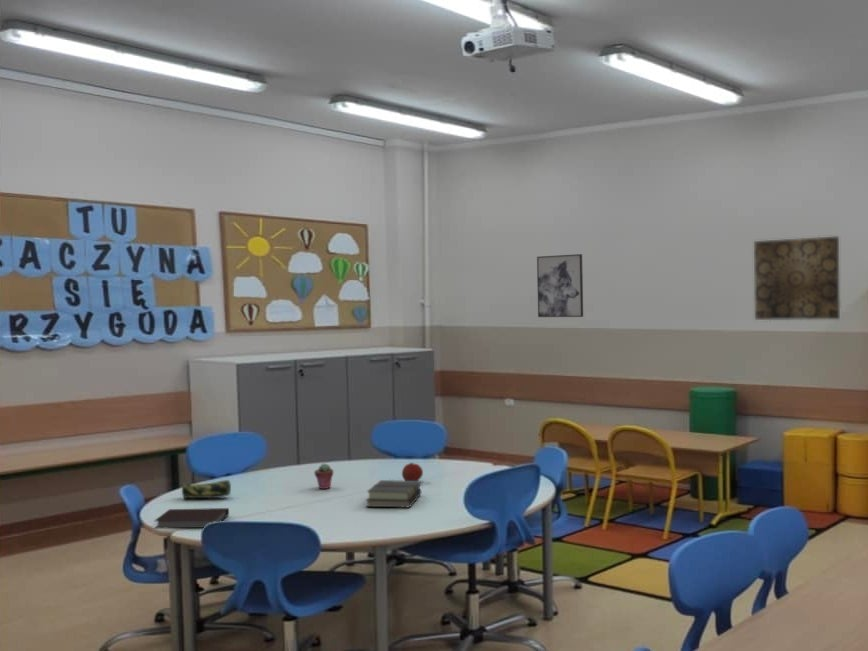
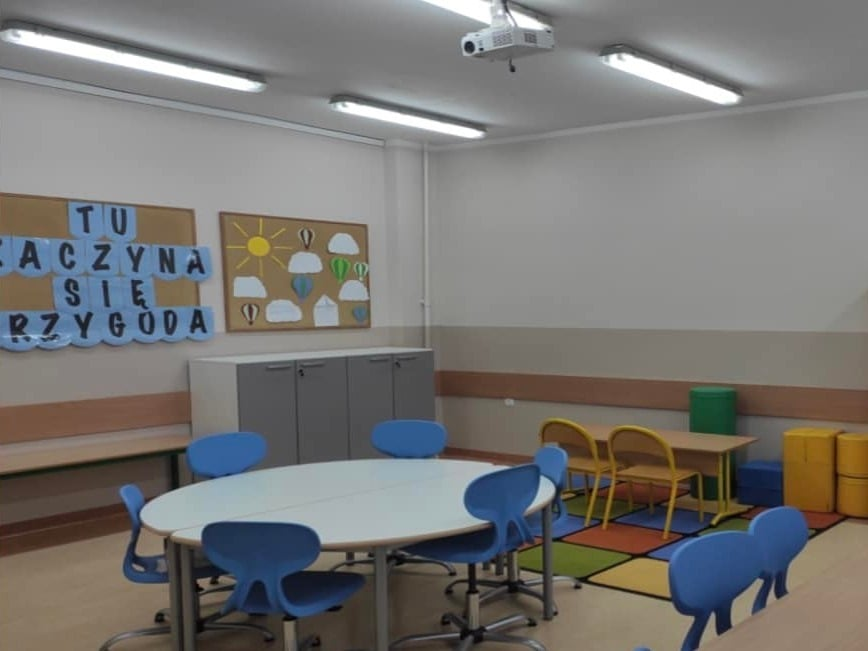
- notebook [153,507,230,530]
- book [365,479,422,508]
- fruit [401,462,424,481]
- pencil case [180,479,232,499]
- wall art [753,235,841,321]
- wall art [536,253,584,318]
- potted succulent [313,462,334,490]
